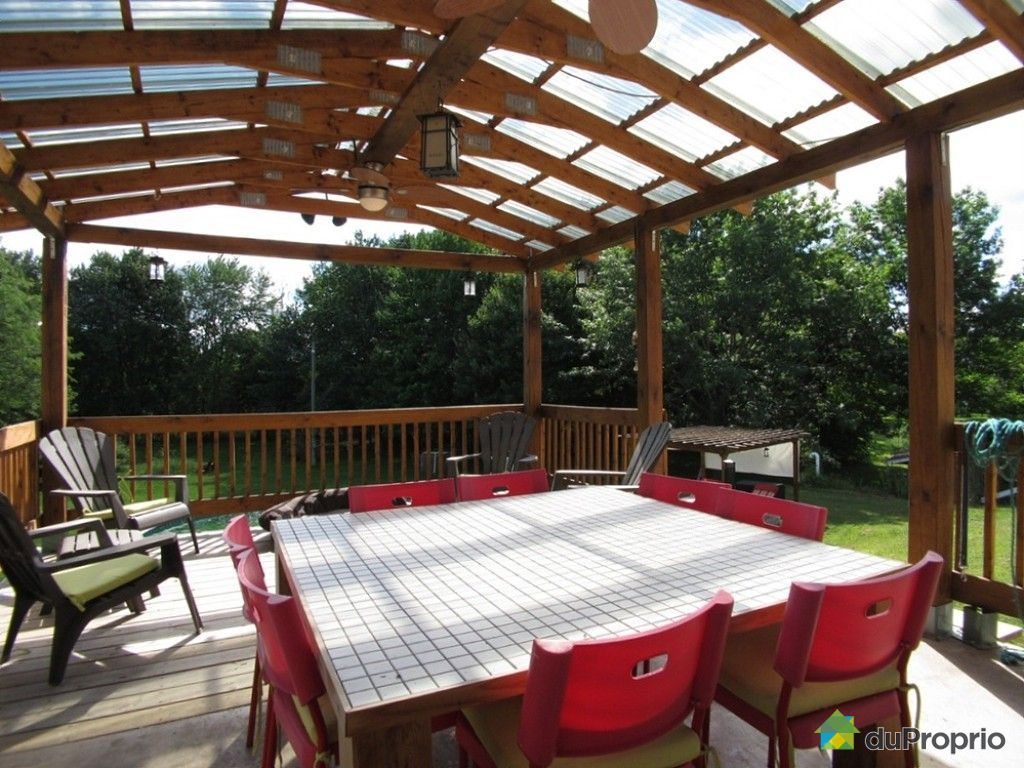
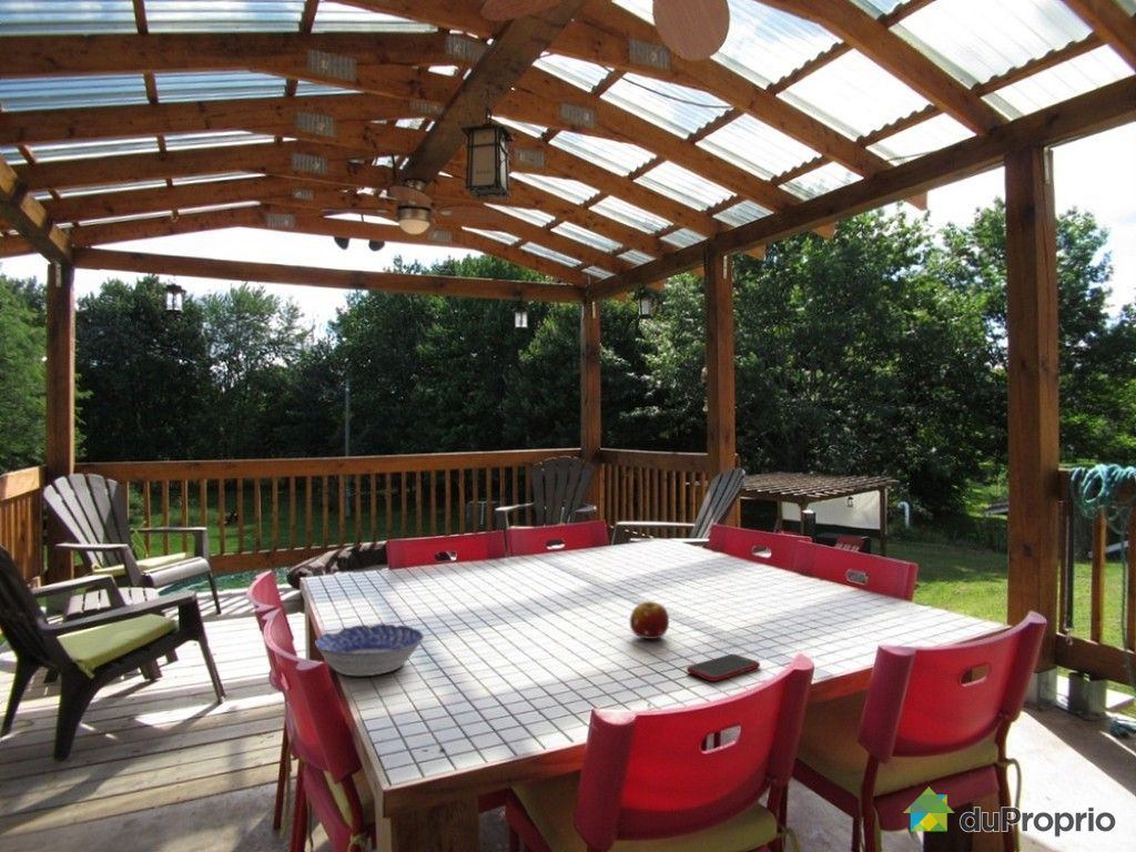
+ fruit [629,600,670,640]
+ cell phone [686,653,761,682]
+ bowl [314,623,425,677]
